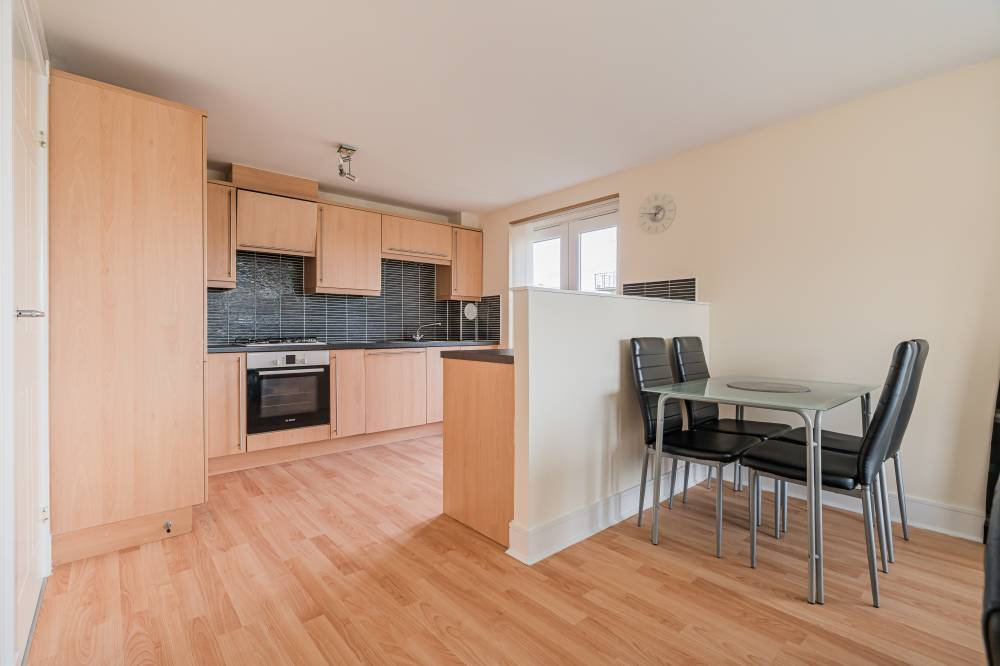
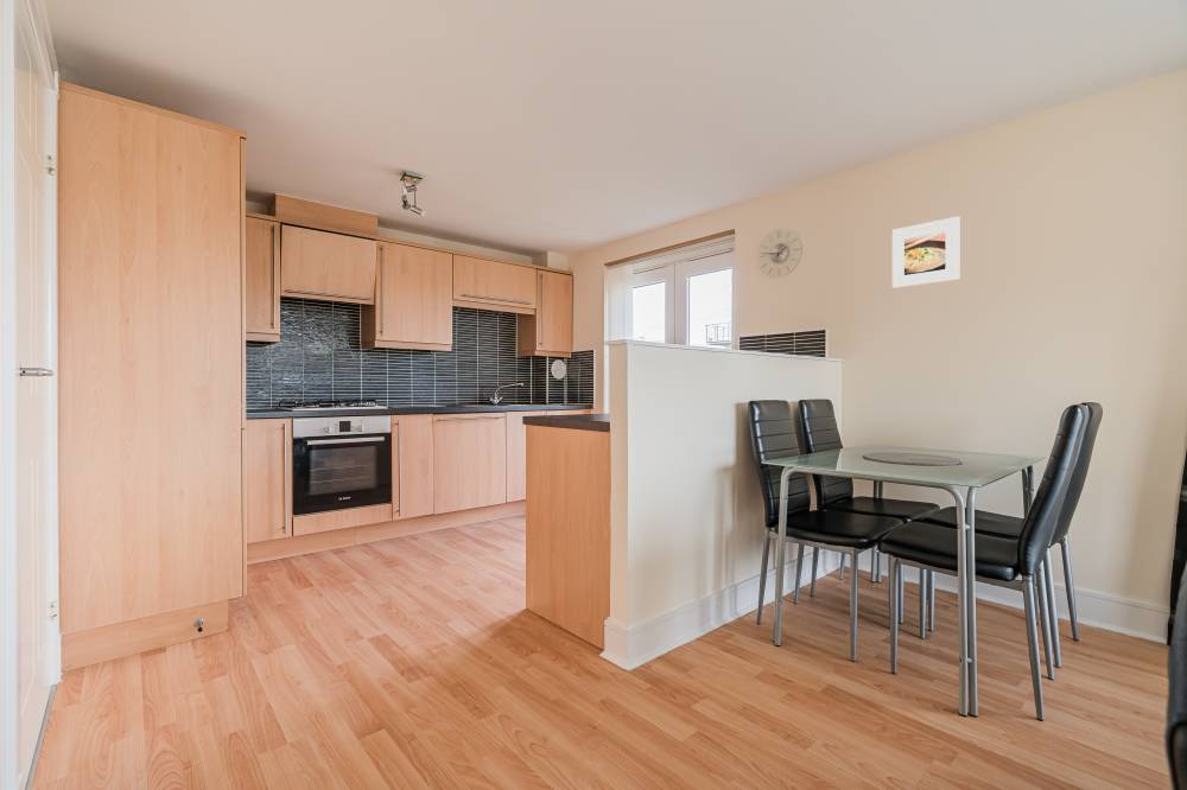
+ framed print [891,216,960,289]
